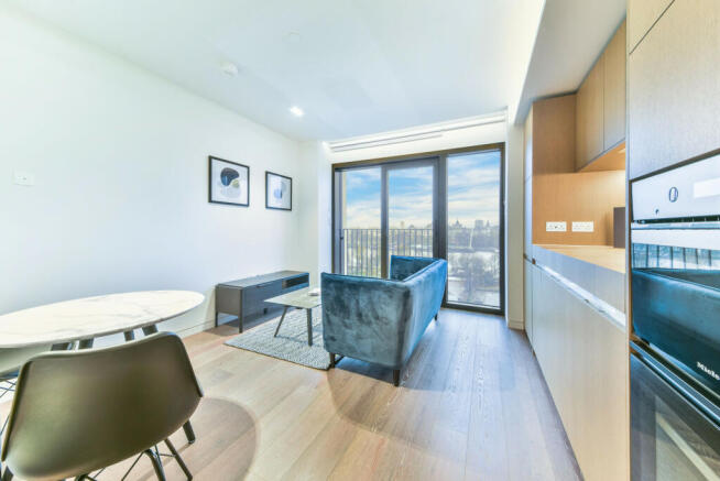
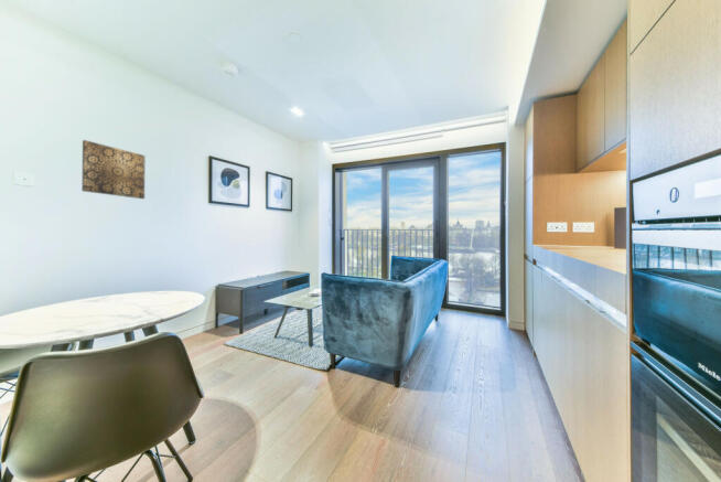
+ wall art [80,139,146,200]
